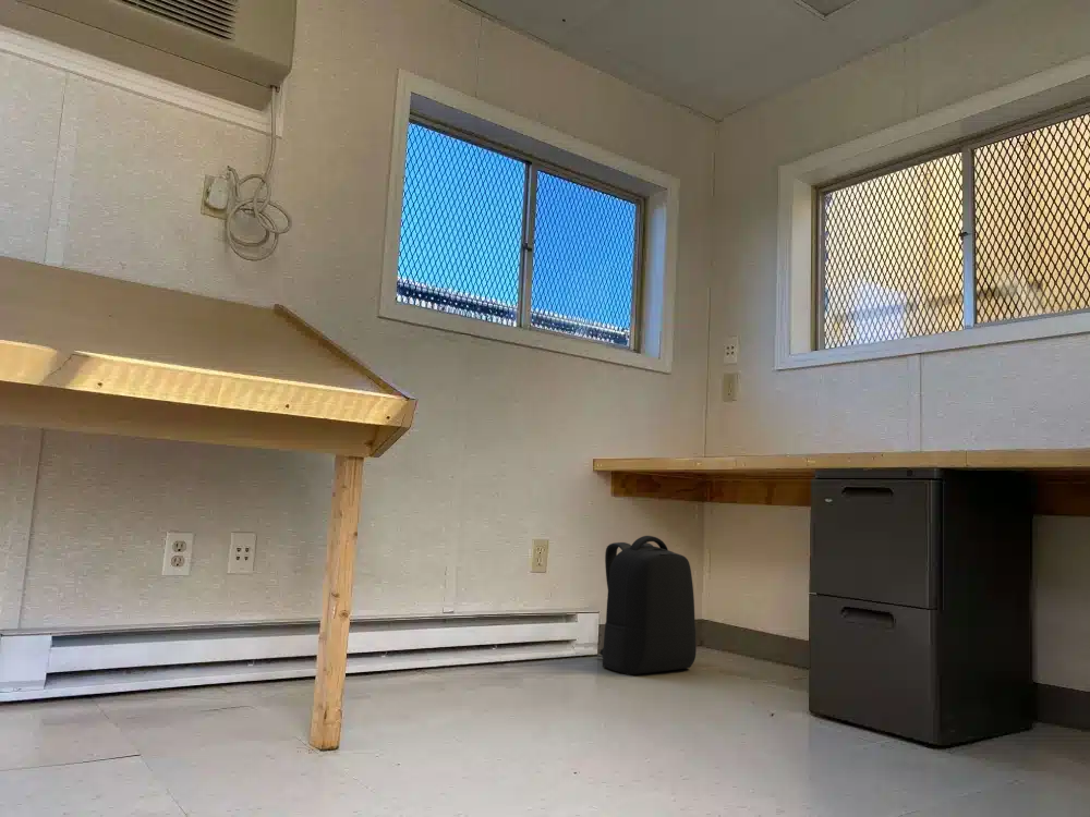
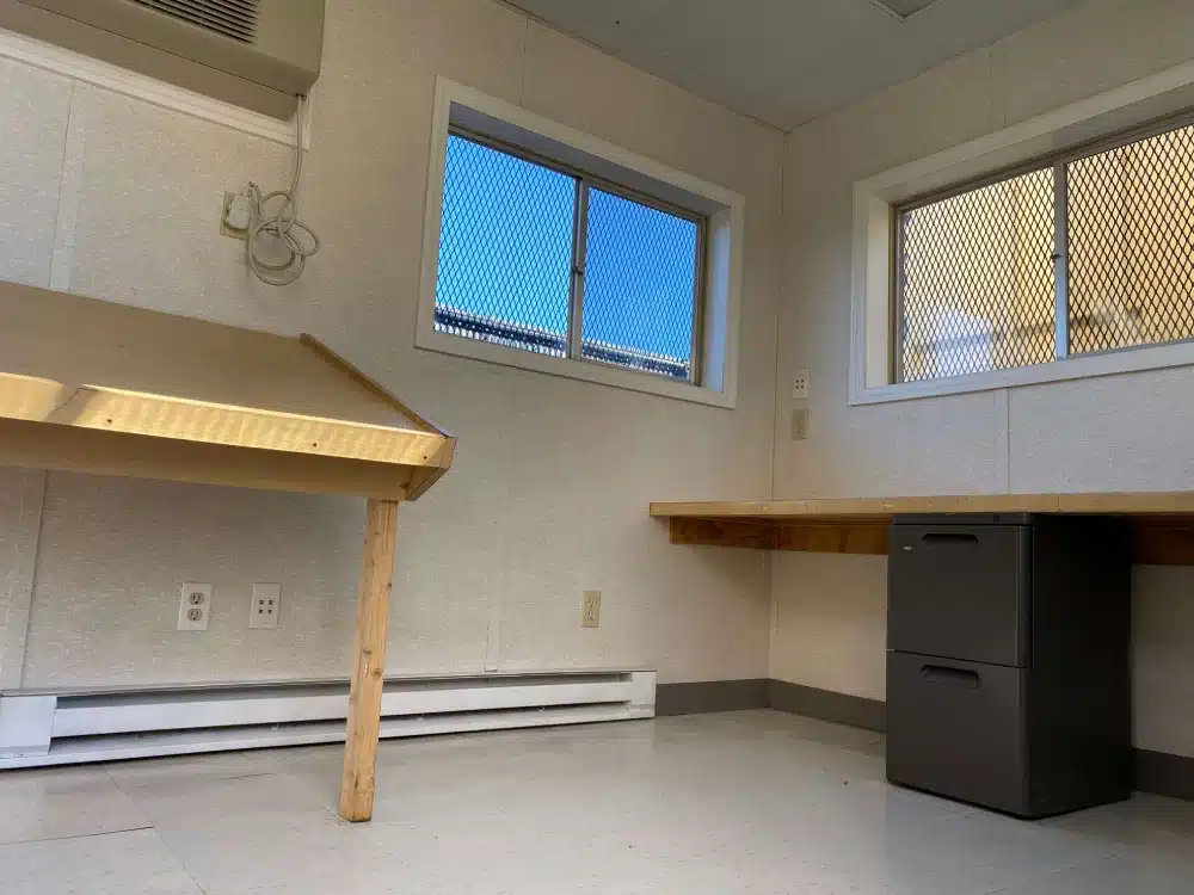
- backpack [593,535,698,676]
